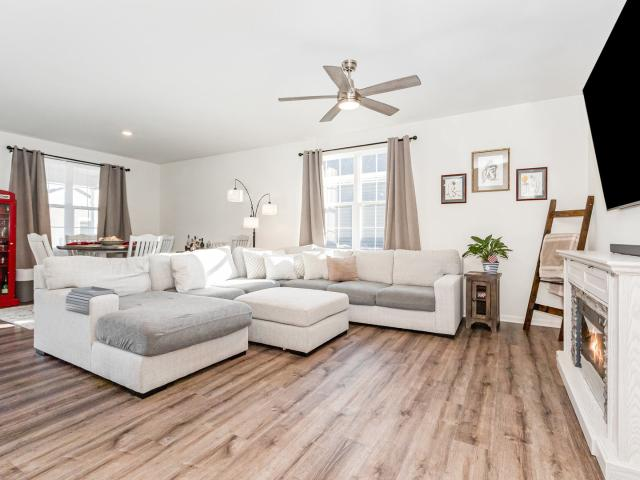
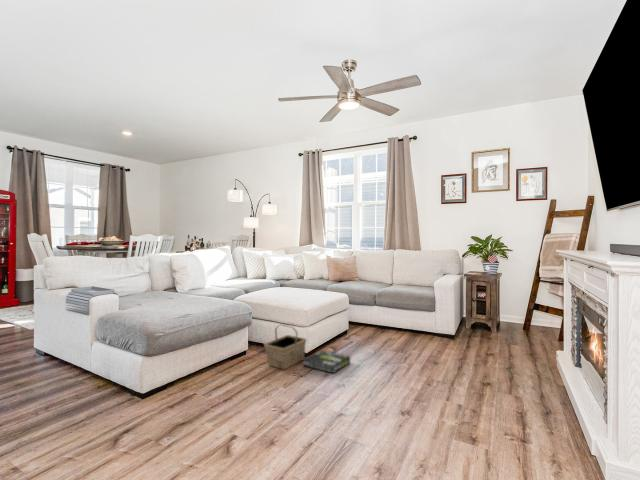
+ basket [263,324,307,370]
+ box [302,349,351,374]
